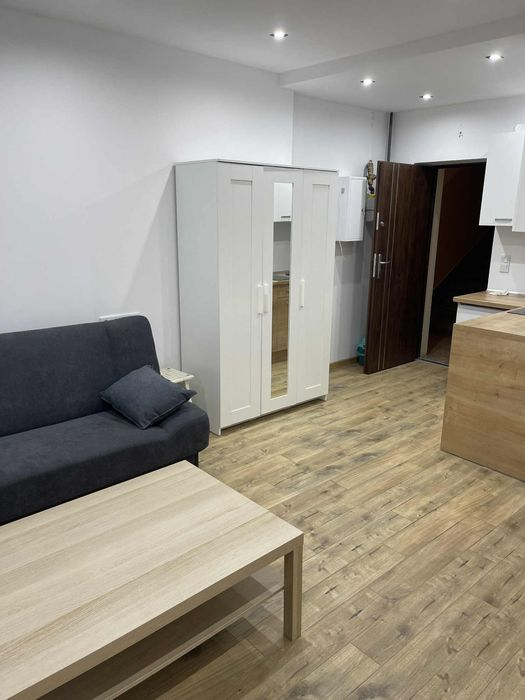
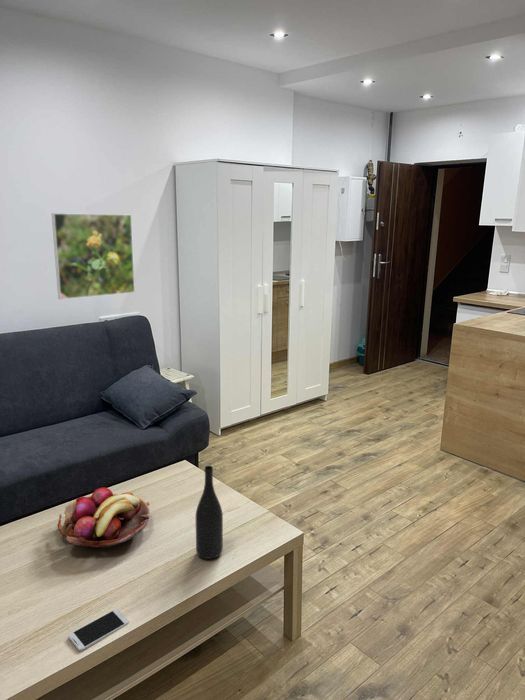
+ smartphone [68,608,130,652]
+ wine bottle [195,465,224,560]
+ fruit basket [57,486,151,549]
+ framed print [51,212,136,300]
